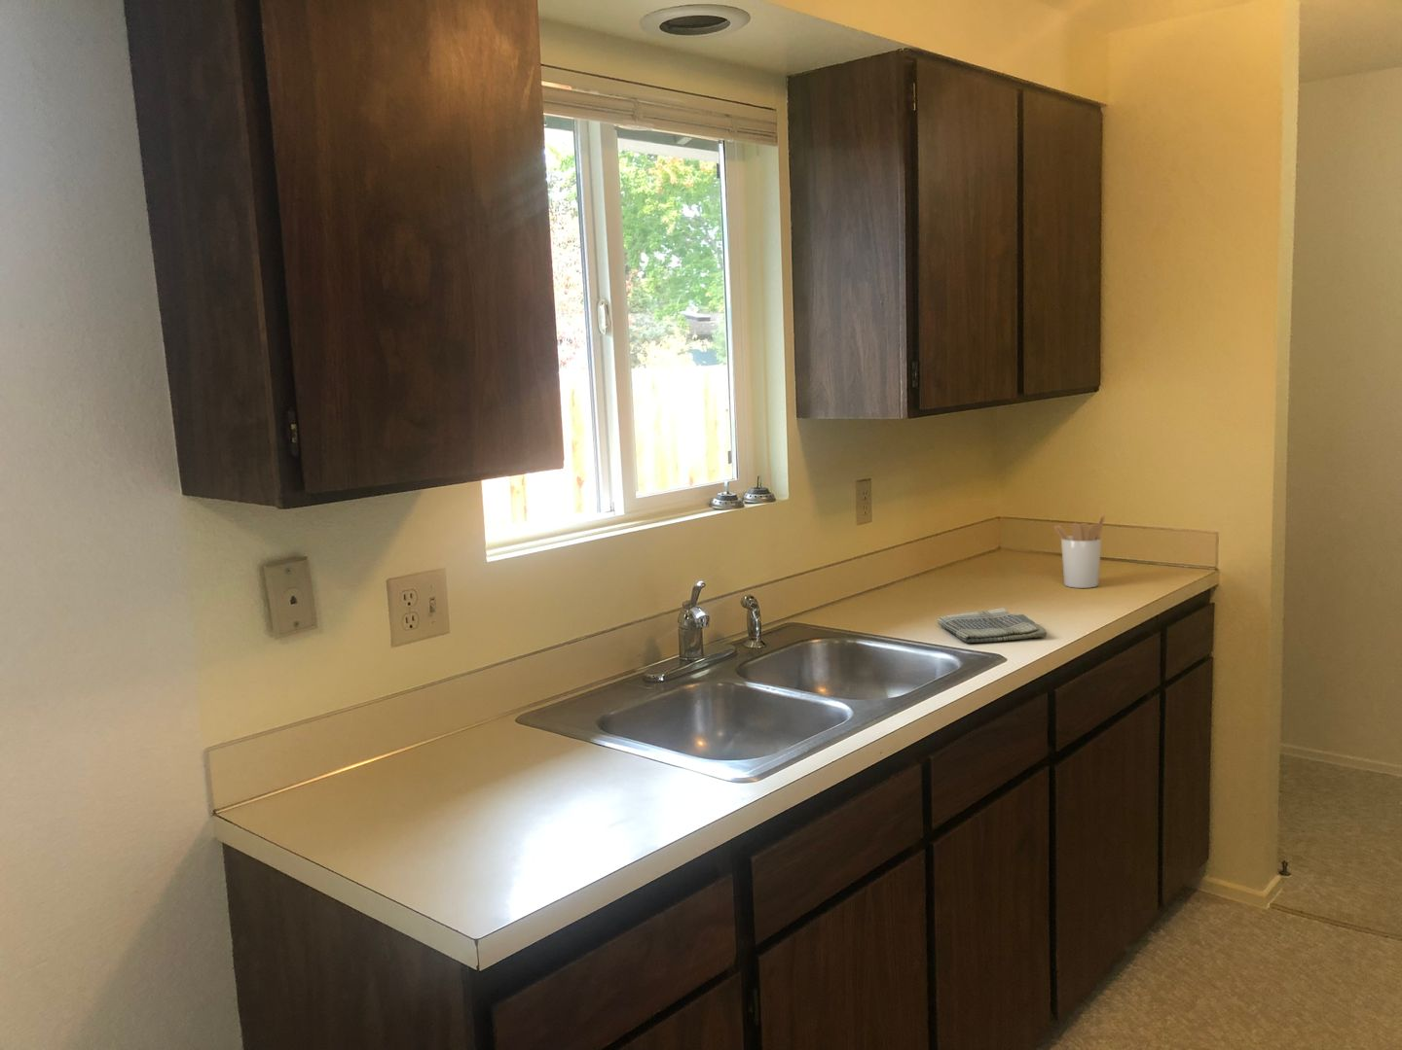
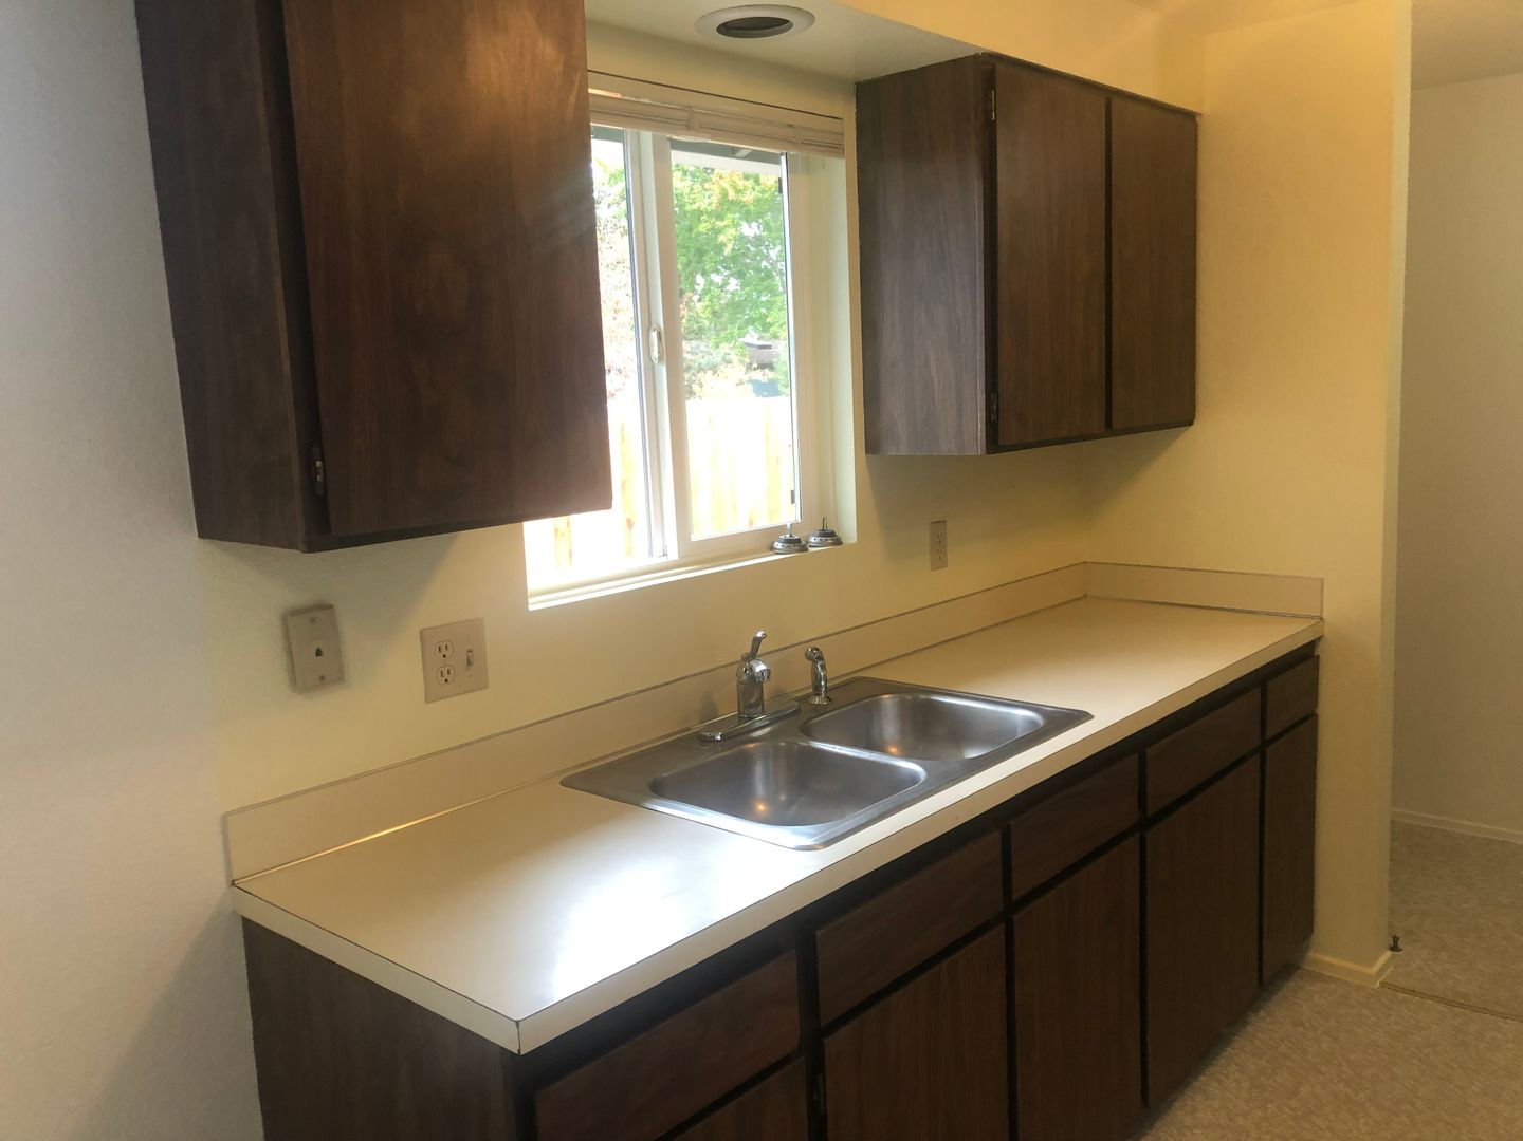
- utensil holder [1052,514,1105,589]
- dish towel [936,607,1048,644]
